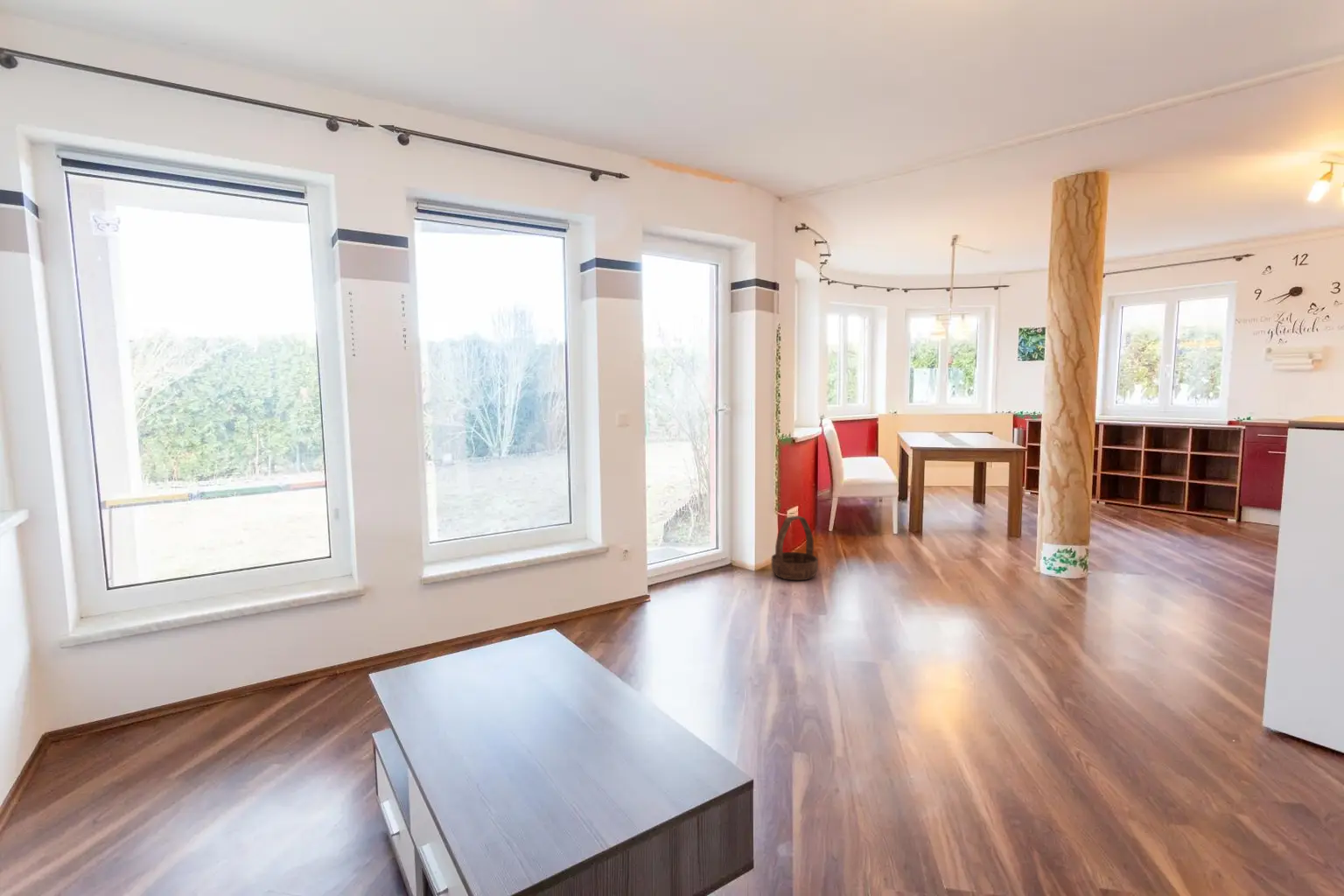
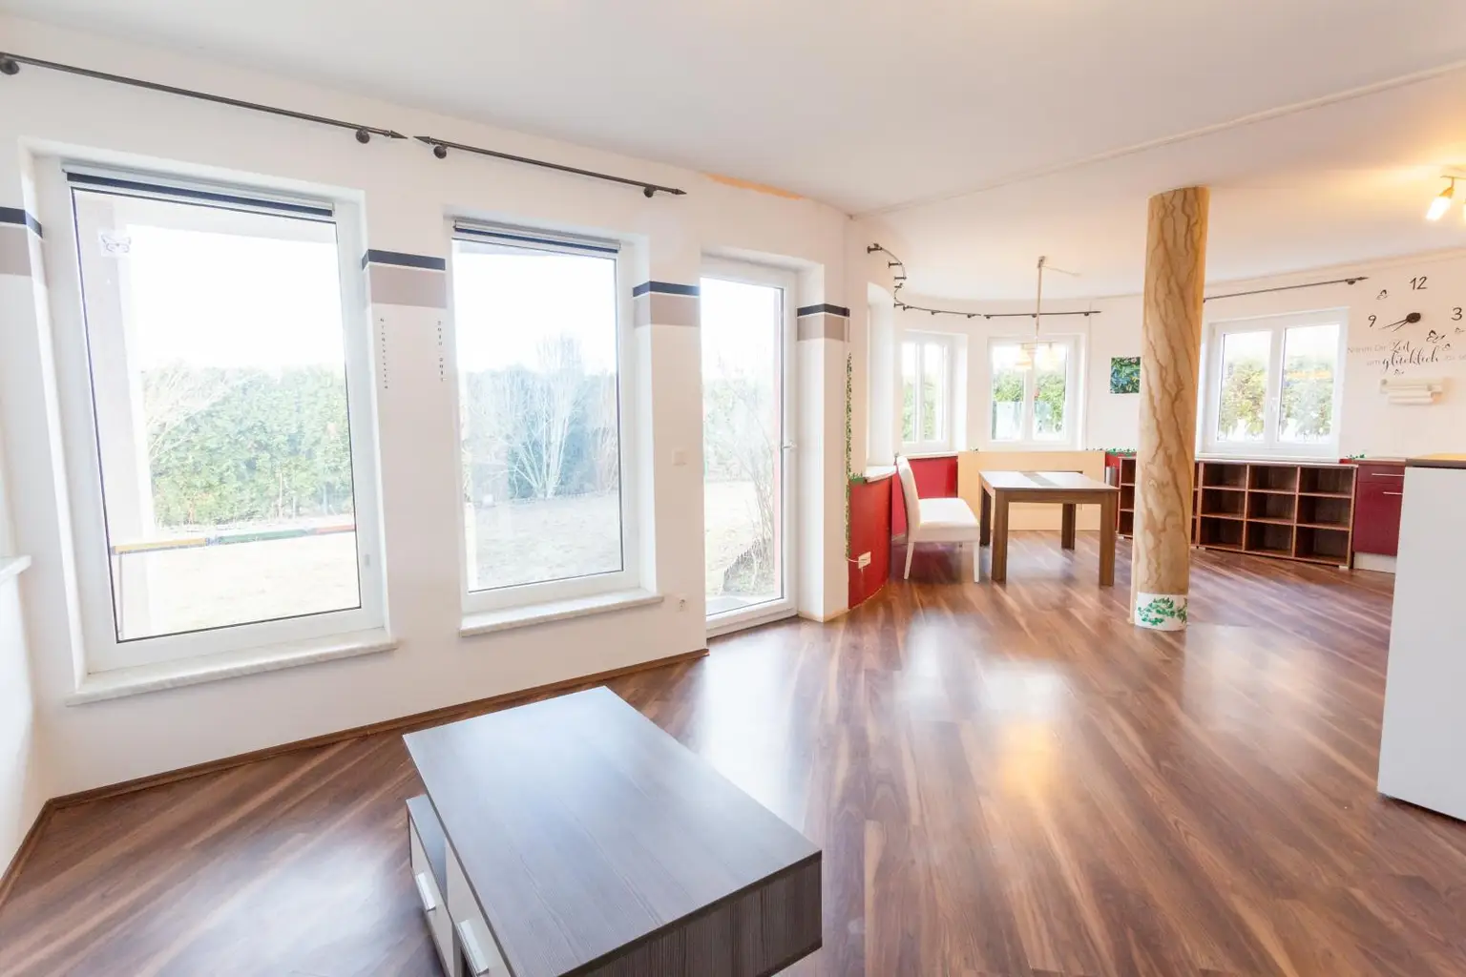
- basket [771,515,819,581]
